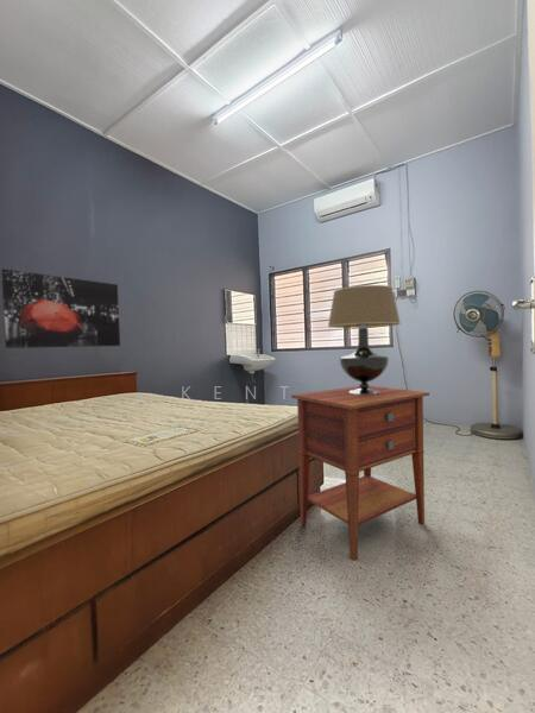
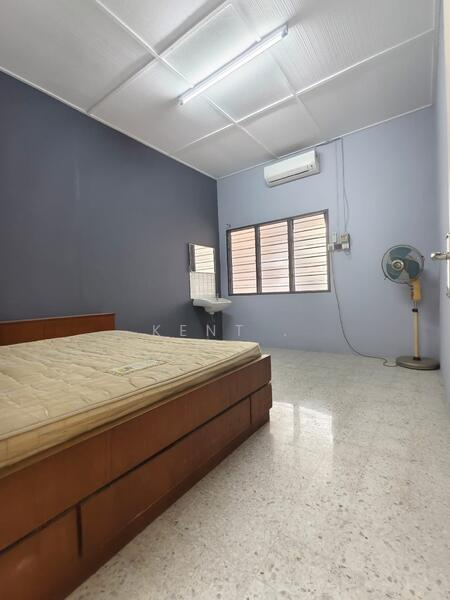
- nightstand [290,385,430,562]
- wall art [0,267,121,349]
- table lamp [327,284,402,395]
